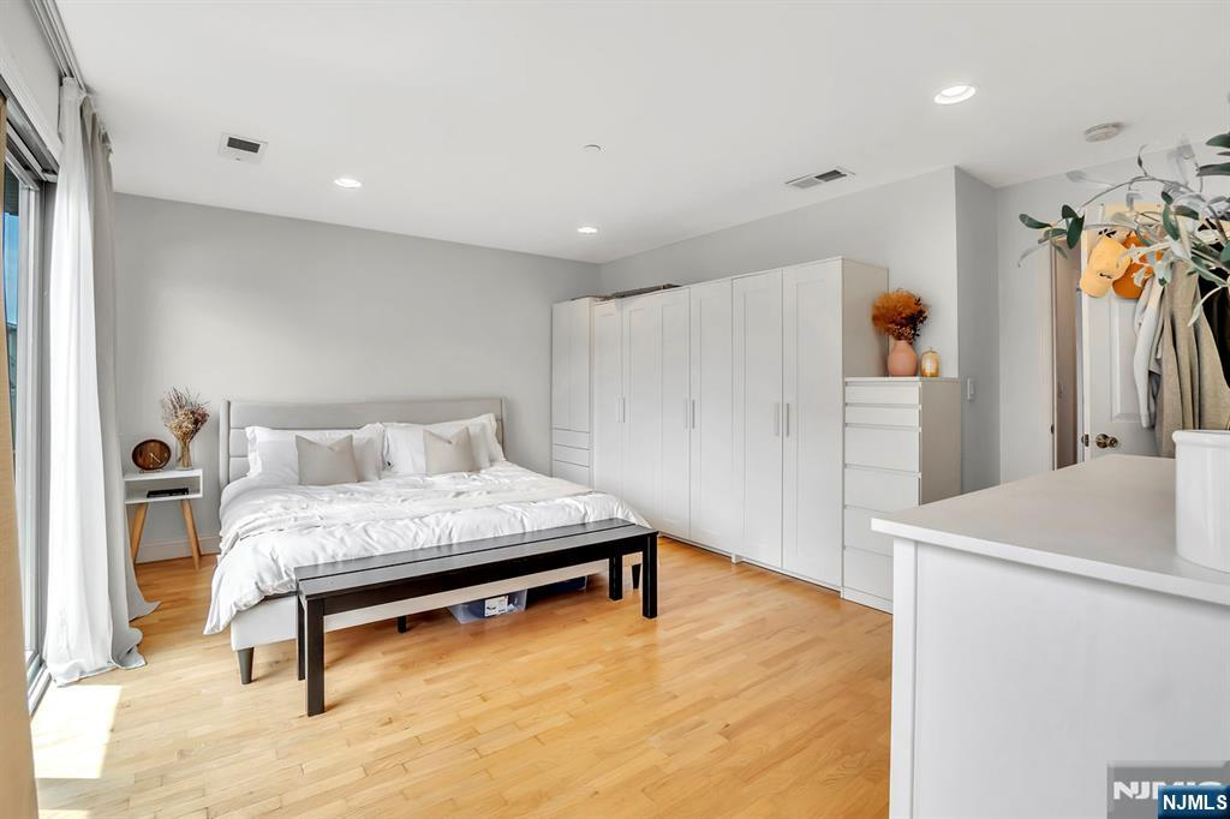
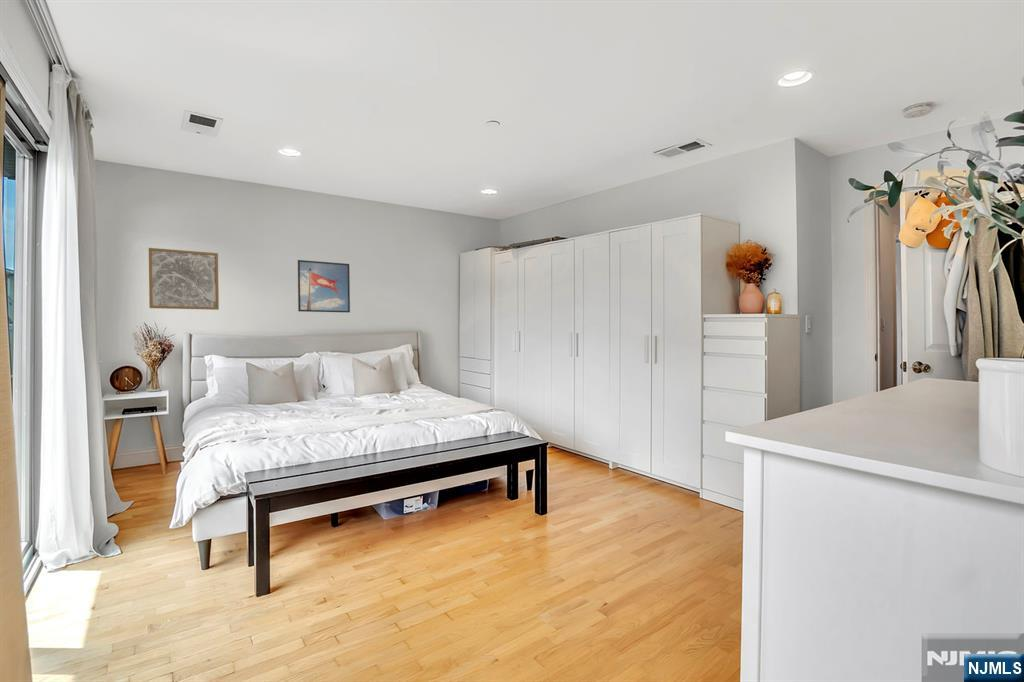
+ wall art [148,247,220,311]
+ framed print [297,259,351,313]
